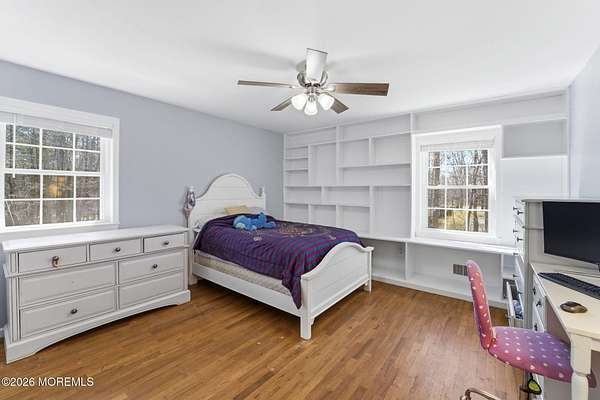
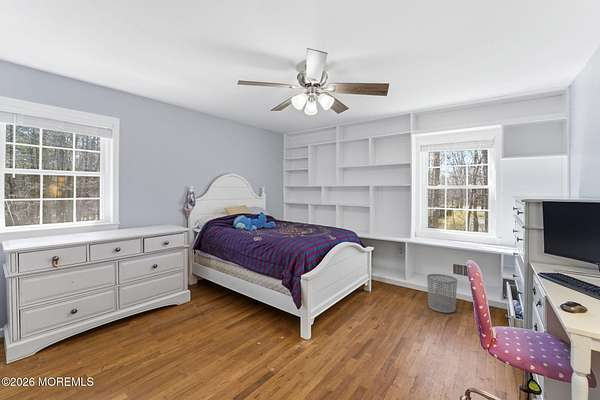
+ waste bin [426,273,458,314]
